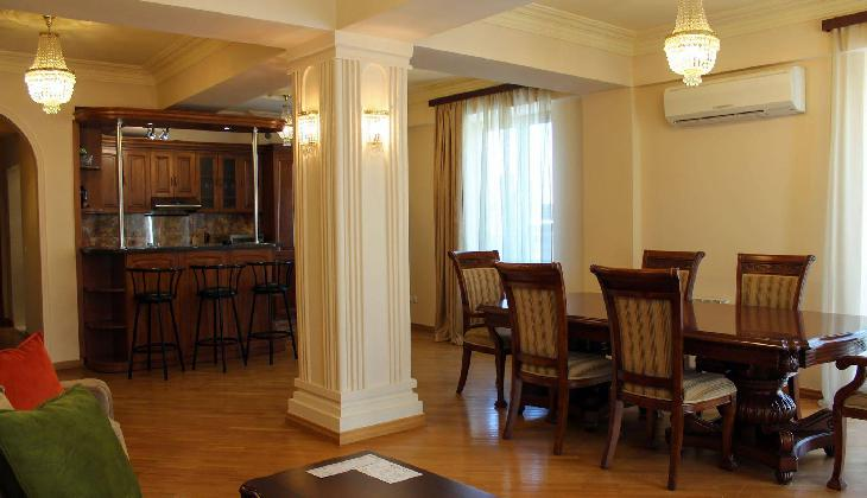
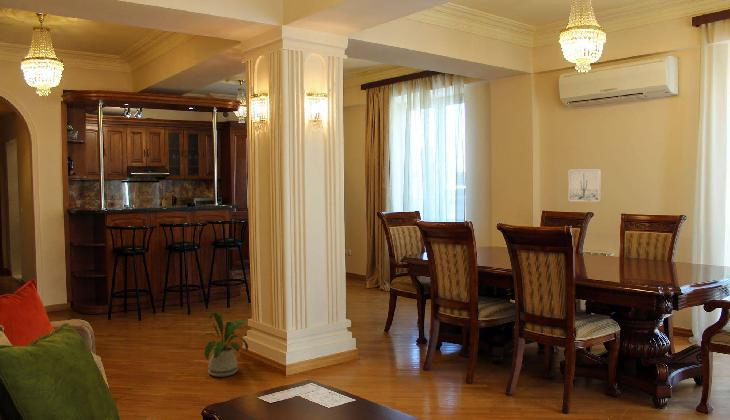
+ wall art [568,168,602,203]
+ house plant [197,312,249,378]
